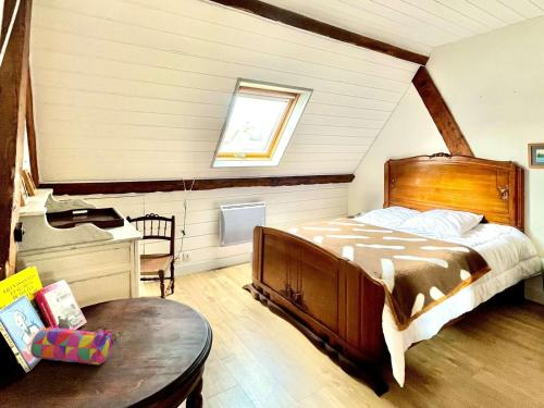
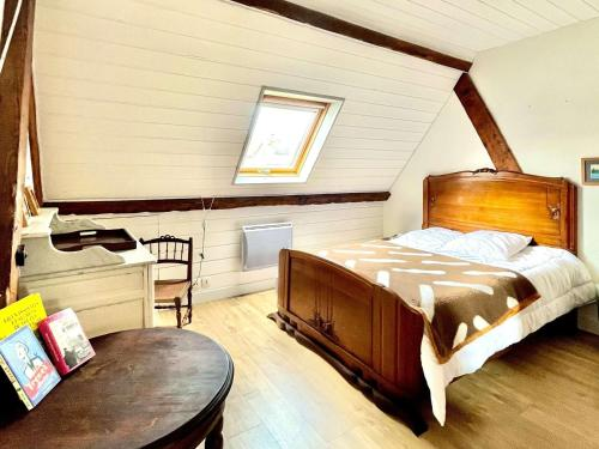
- pencil case [29,325,118,366]
